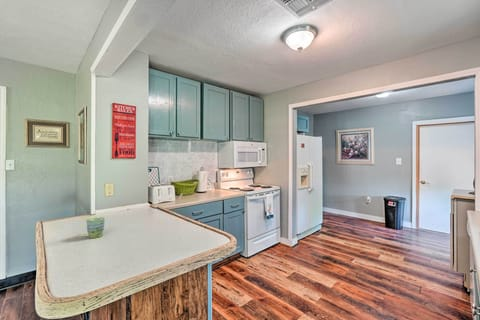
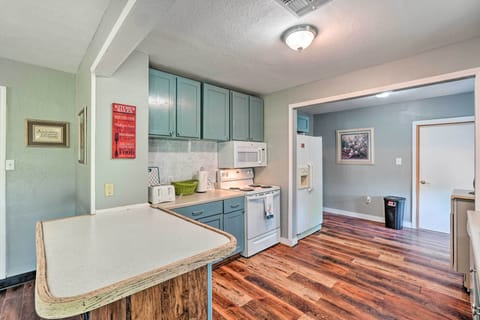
- mug [86,216,106,239]
